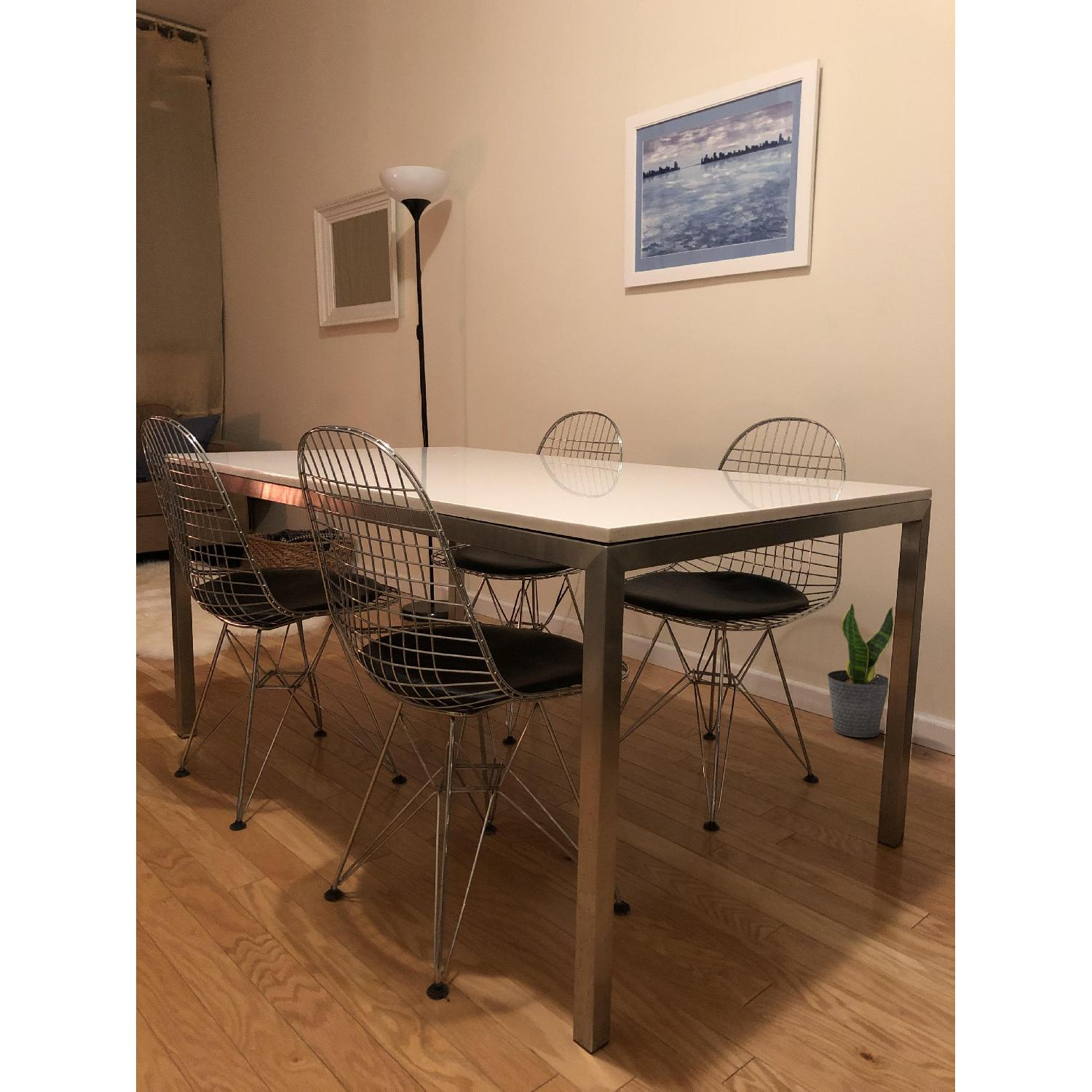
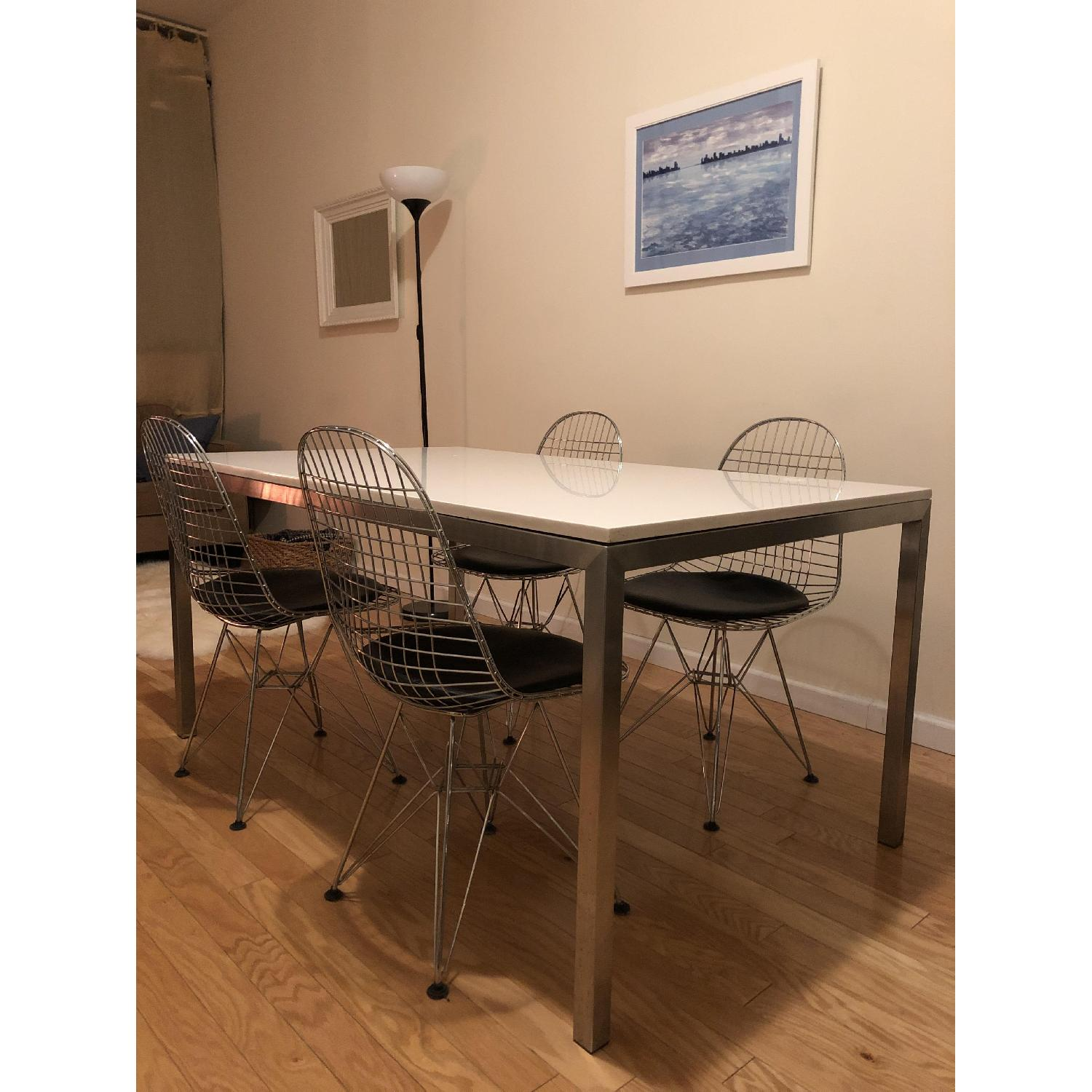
- potted plant [826,603,894,738]
